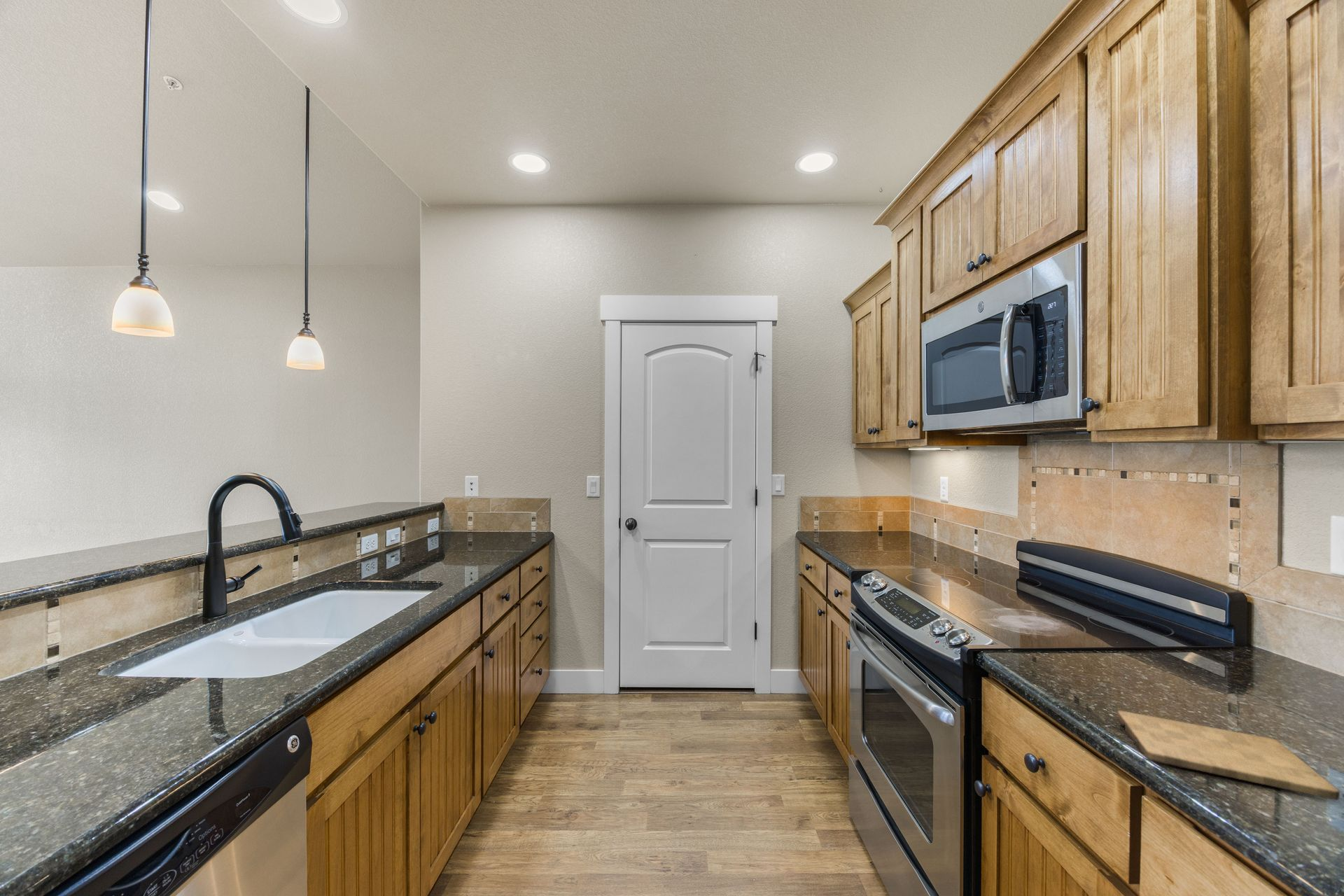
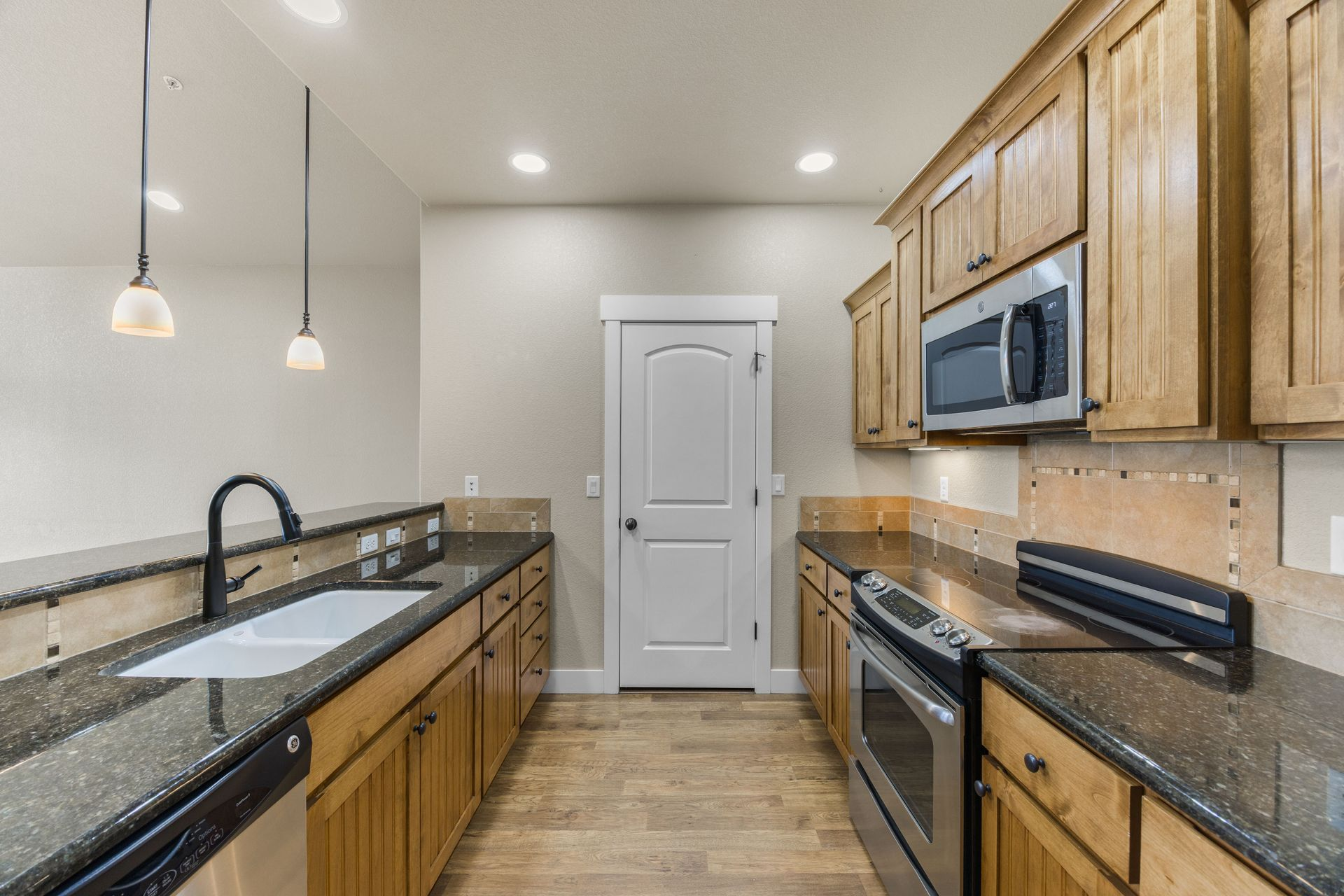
- cutting board [1117,710,1341,801]
